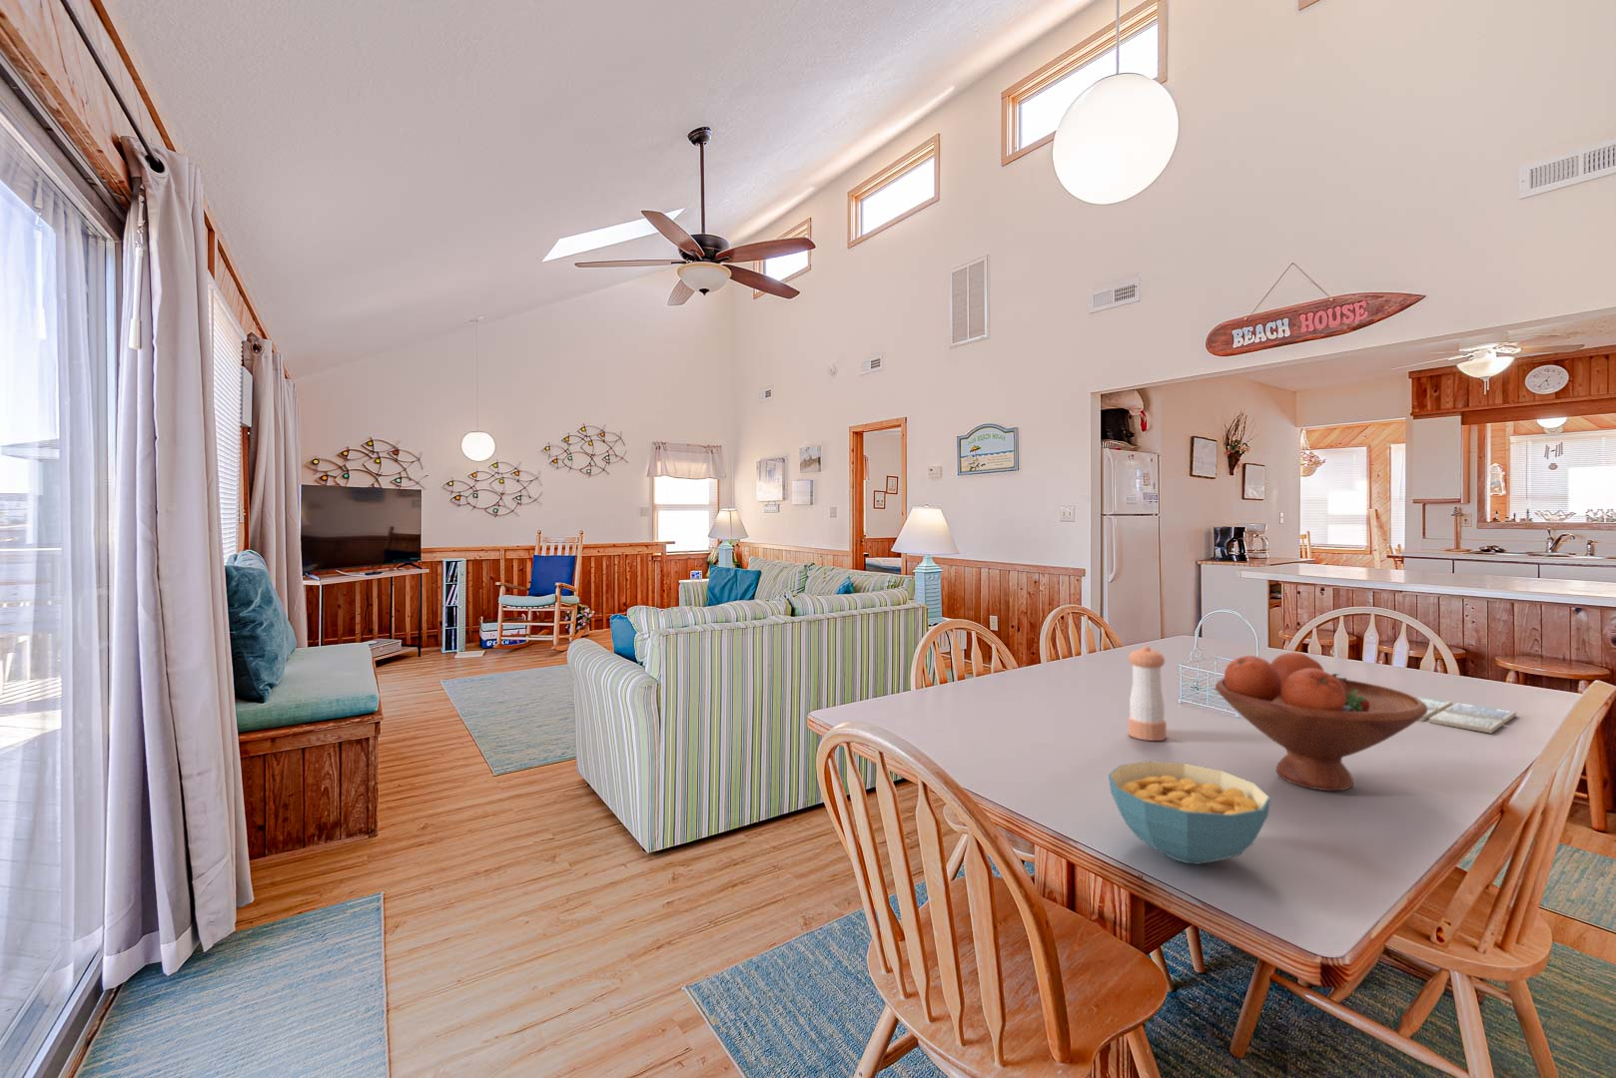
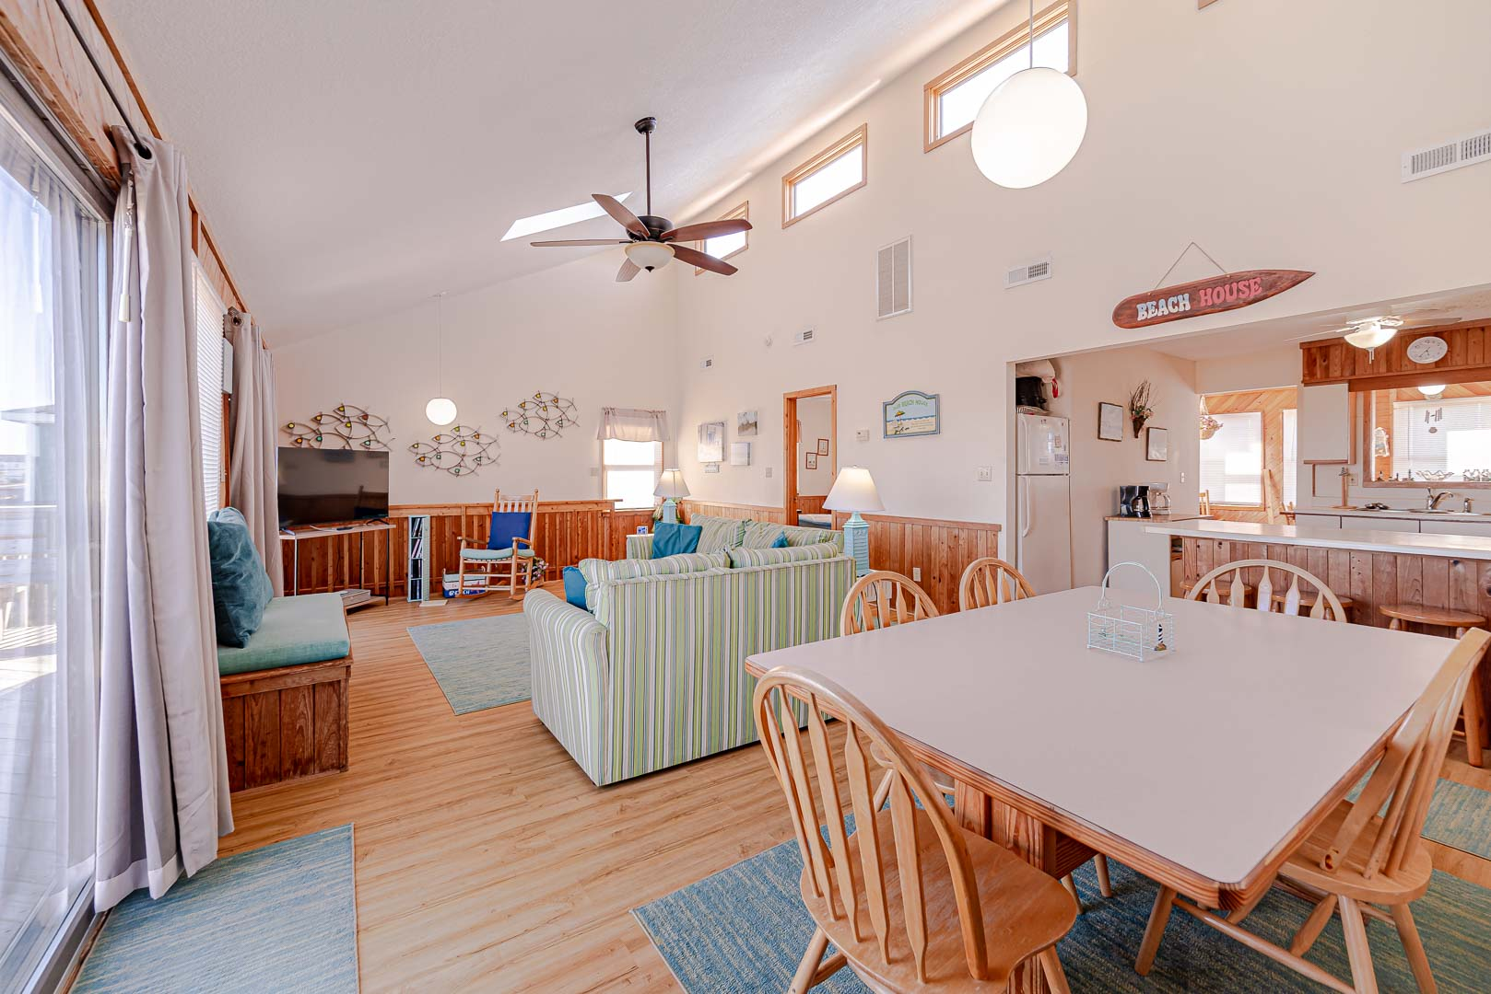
- drink coaster [1413,694,1517,735]
- pepper shaker [1127,645,1167,741]
- fruit bowl [1214,651,1427,792]
- cereal bowl [1108,759,1272,865]
